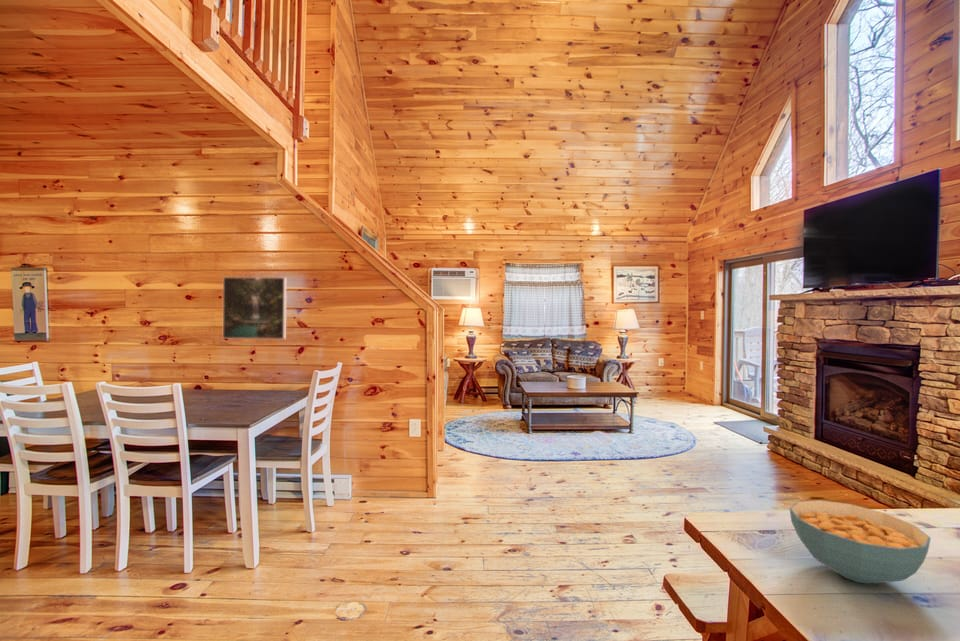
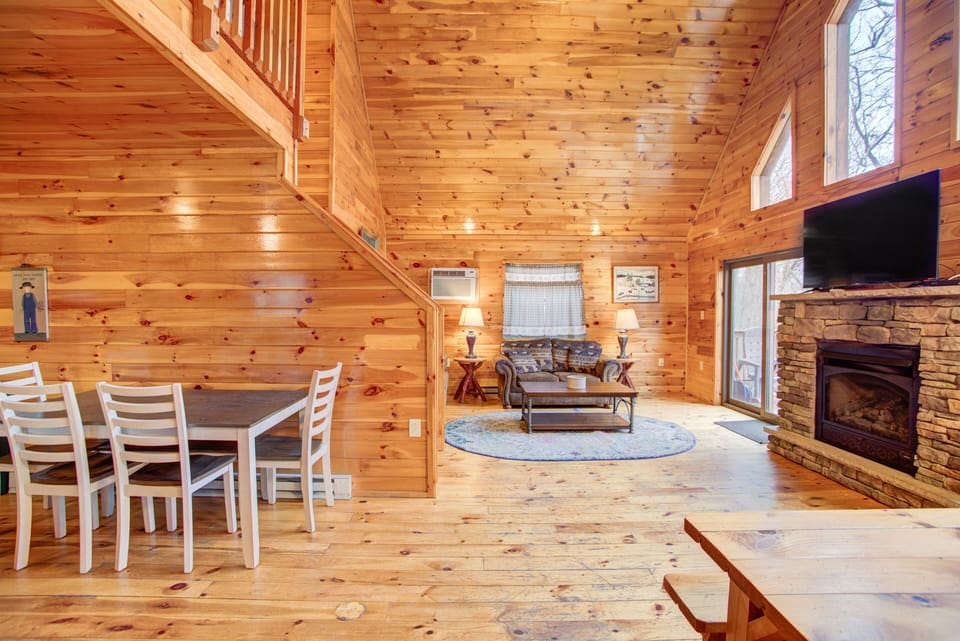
- cereal bowl [789,499,932,585]
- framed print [222,276,288,340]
